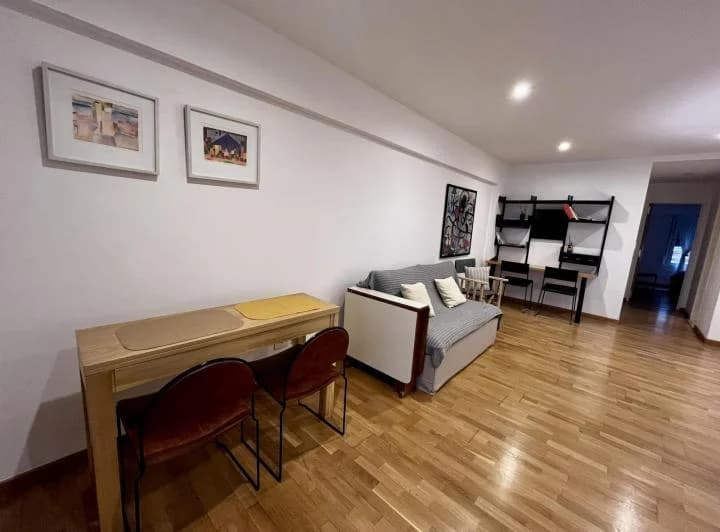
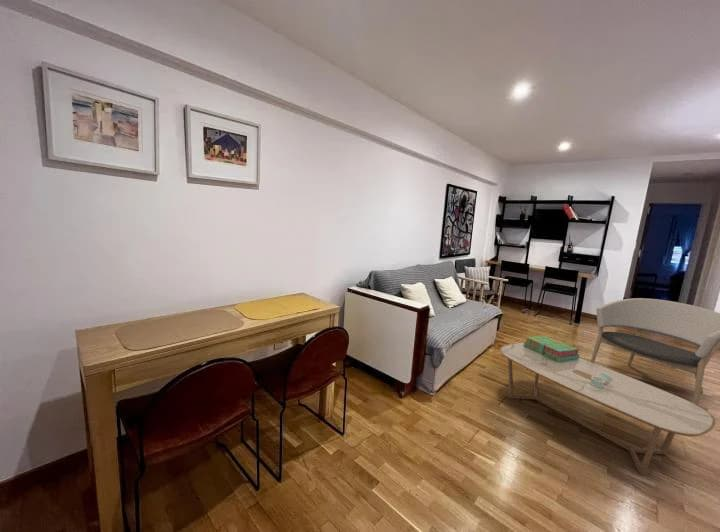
+ coffee table [499,341,716,476]
+ stack of books [523,334,580,362]
+ armchair [590,297,720,406]
+ napkin ring [590,372,613,388]
